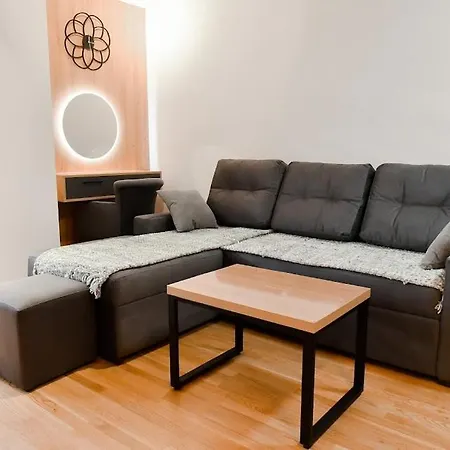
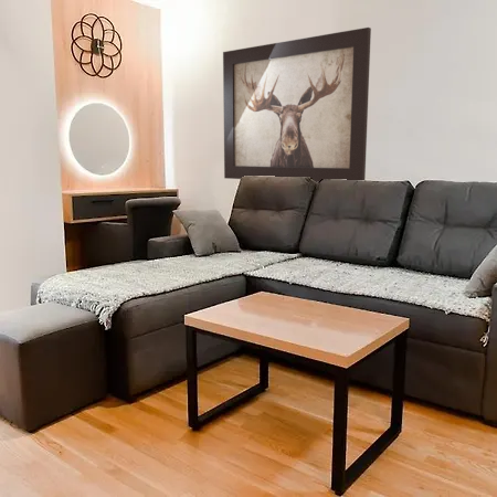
+ wall art [222,27,372,183]
